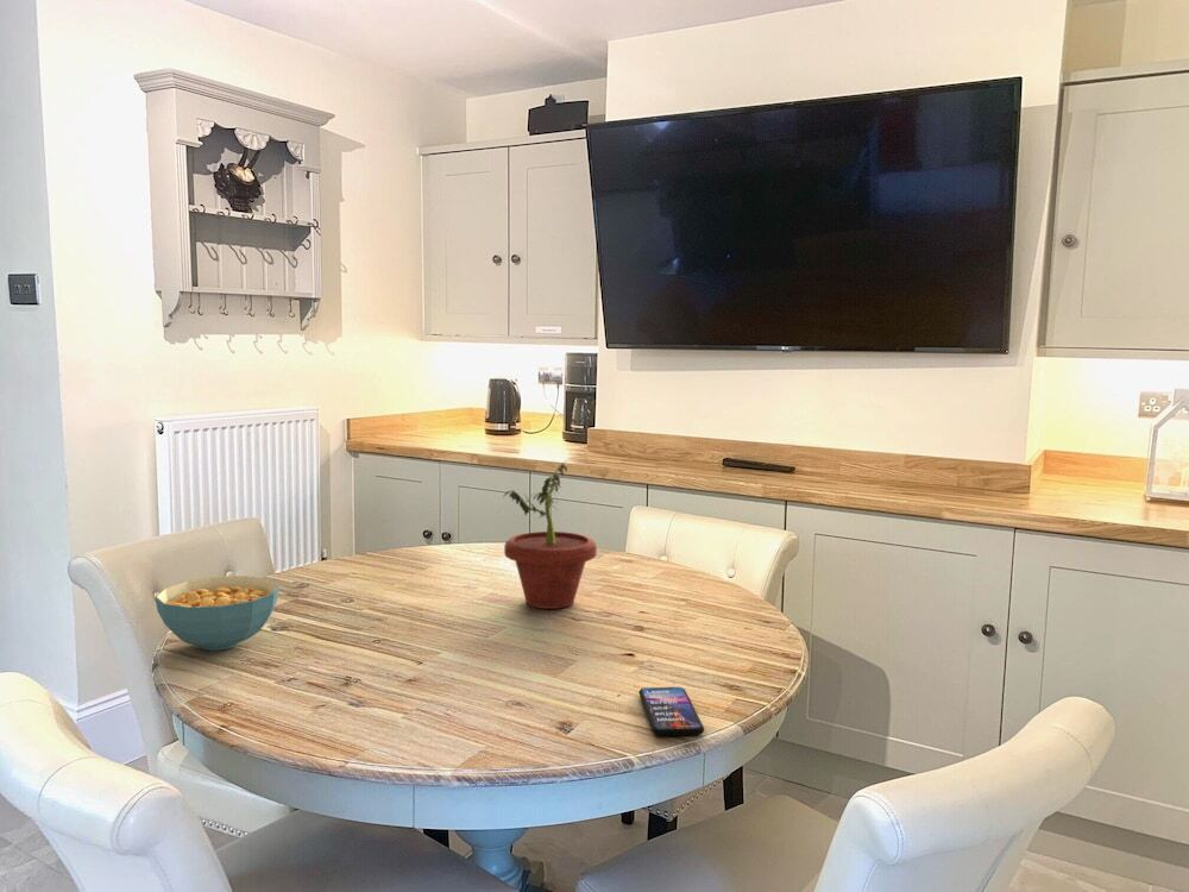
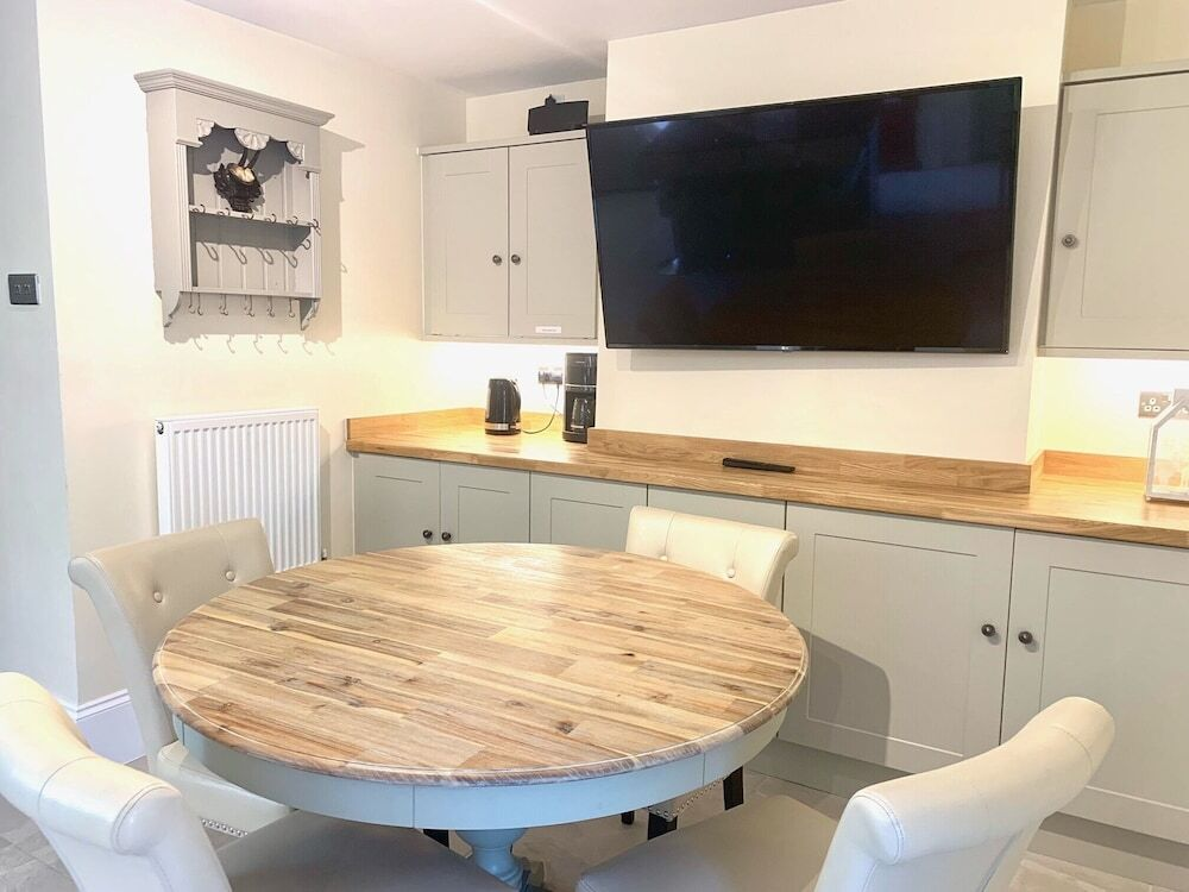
- potted plant [502,458,598,610]
- smartphone [638,686,705,736]
- cereal bowl [153,574,281,652]
